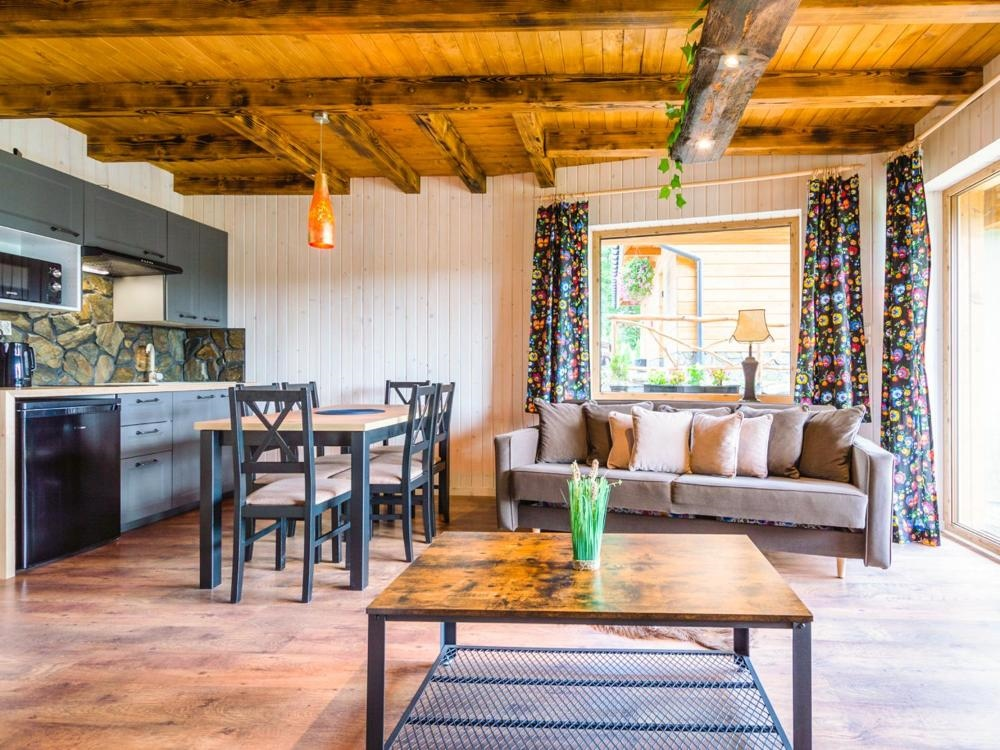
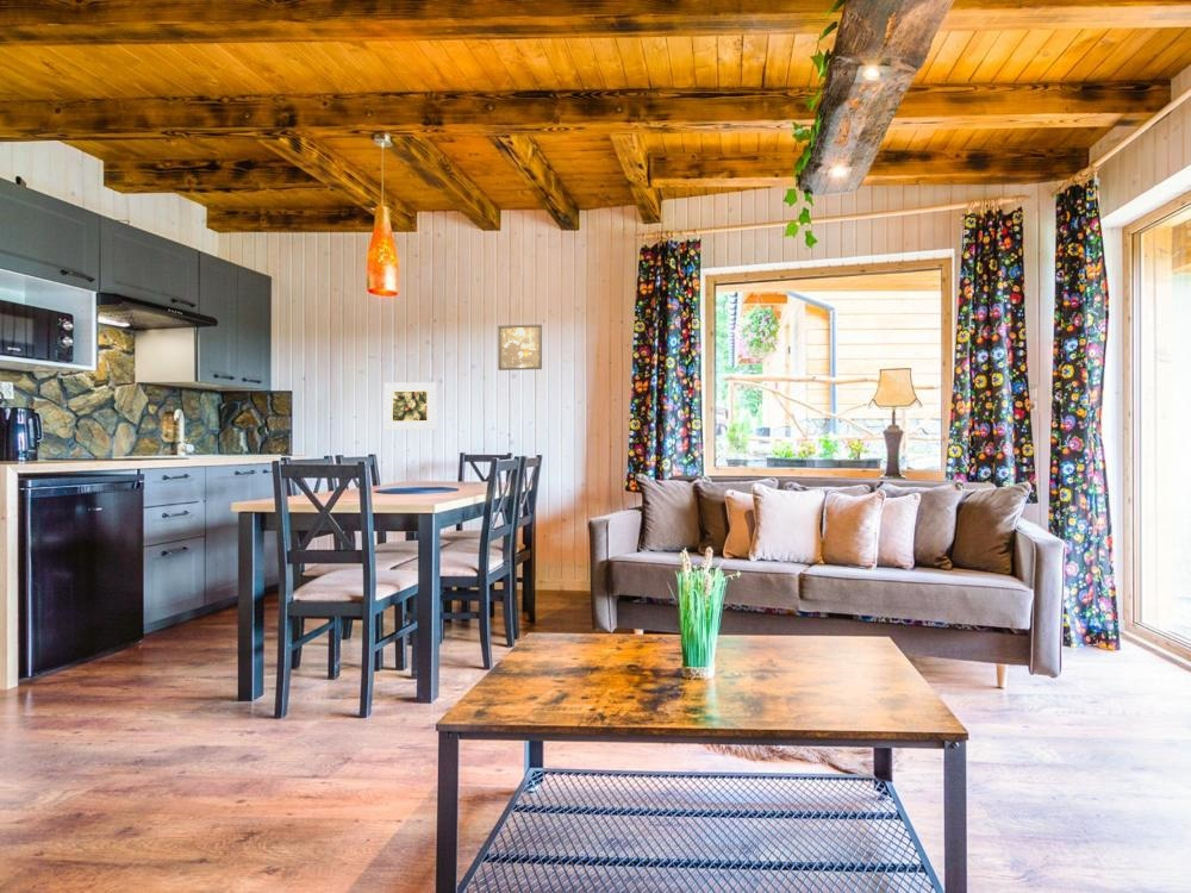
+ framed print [384,381,437,431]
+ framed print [497,324,543,371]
